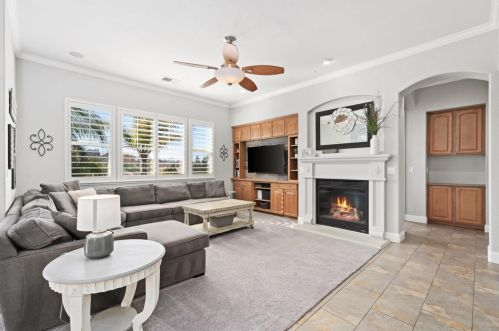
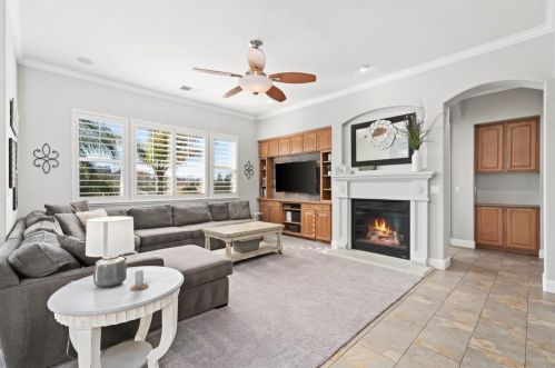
+ candle [129,269,149,291]
